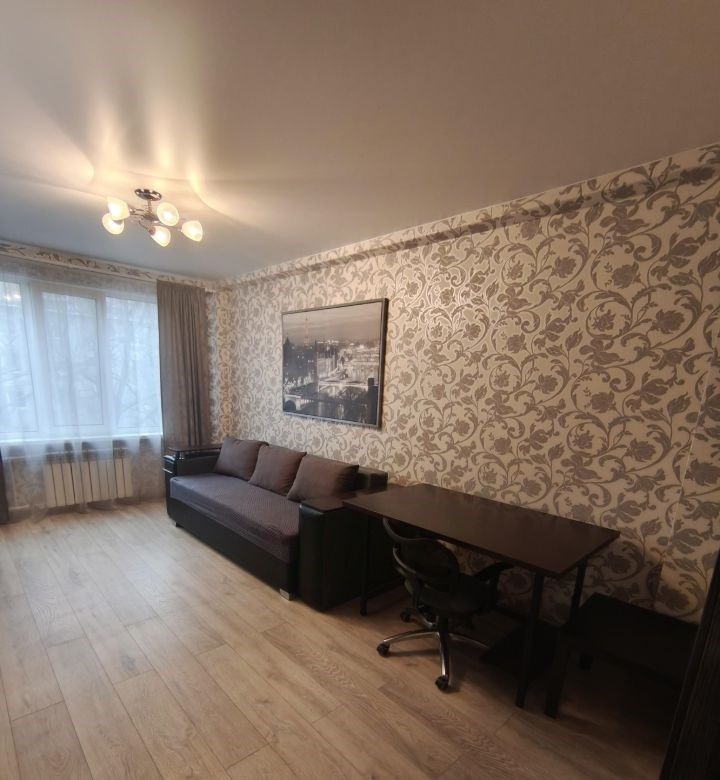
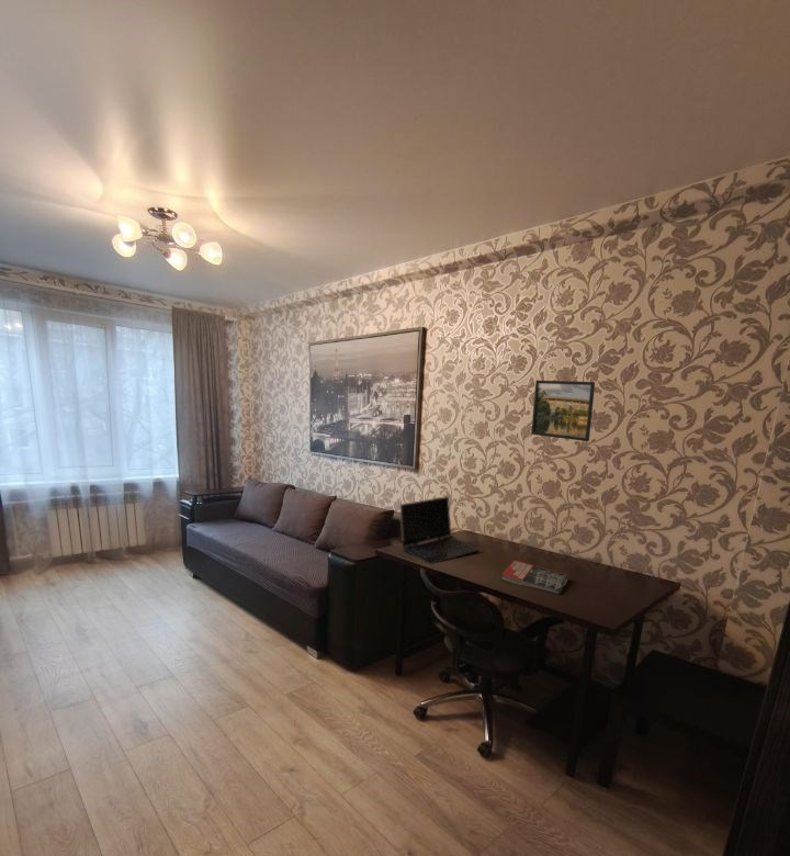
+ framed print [530,380,596,442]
+ laptop computer [398,495,481,565]
+ book [500,560,569,595]
